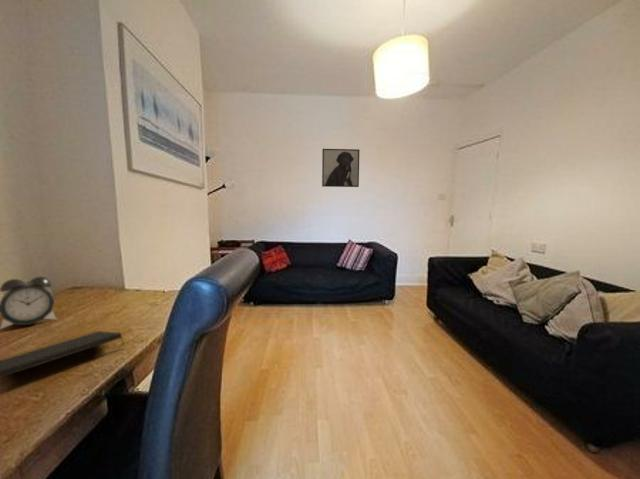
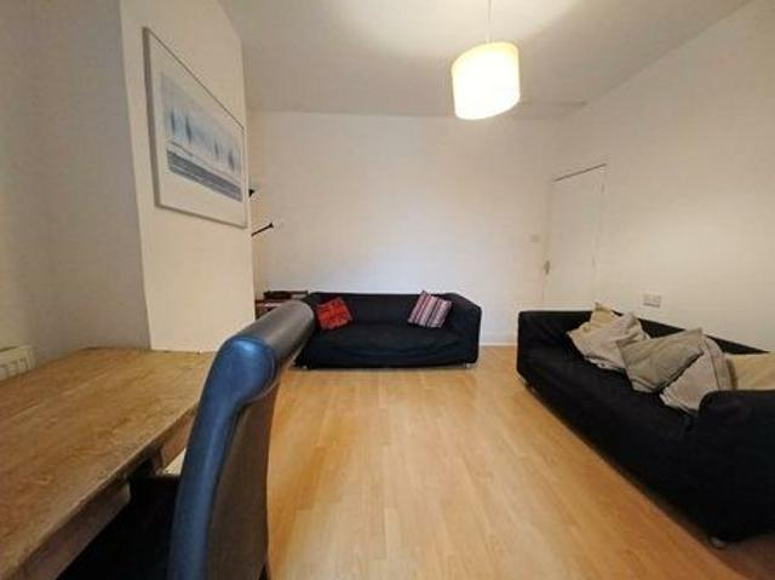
- alarm clock [0,276,58,330]
- notepad [0,330,126,379]
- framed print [321,148,360,188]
